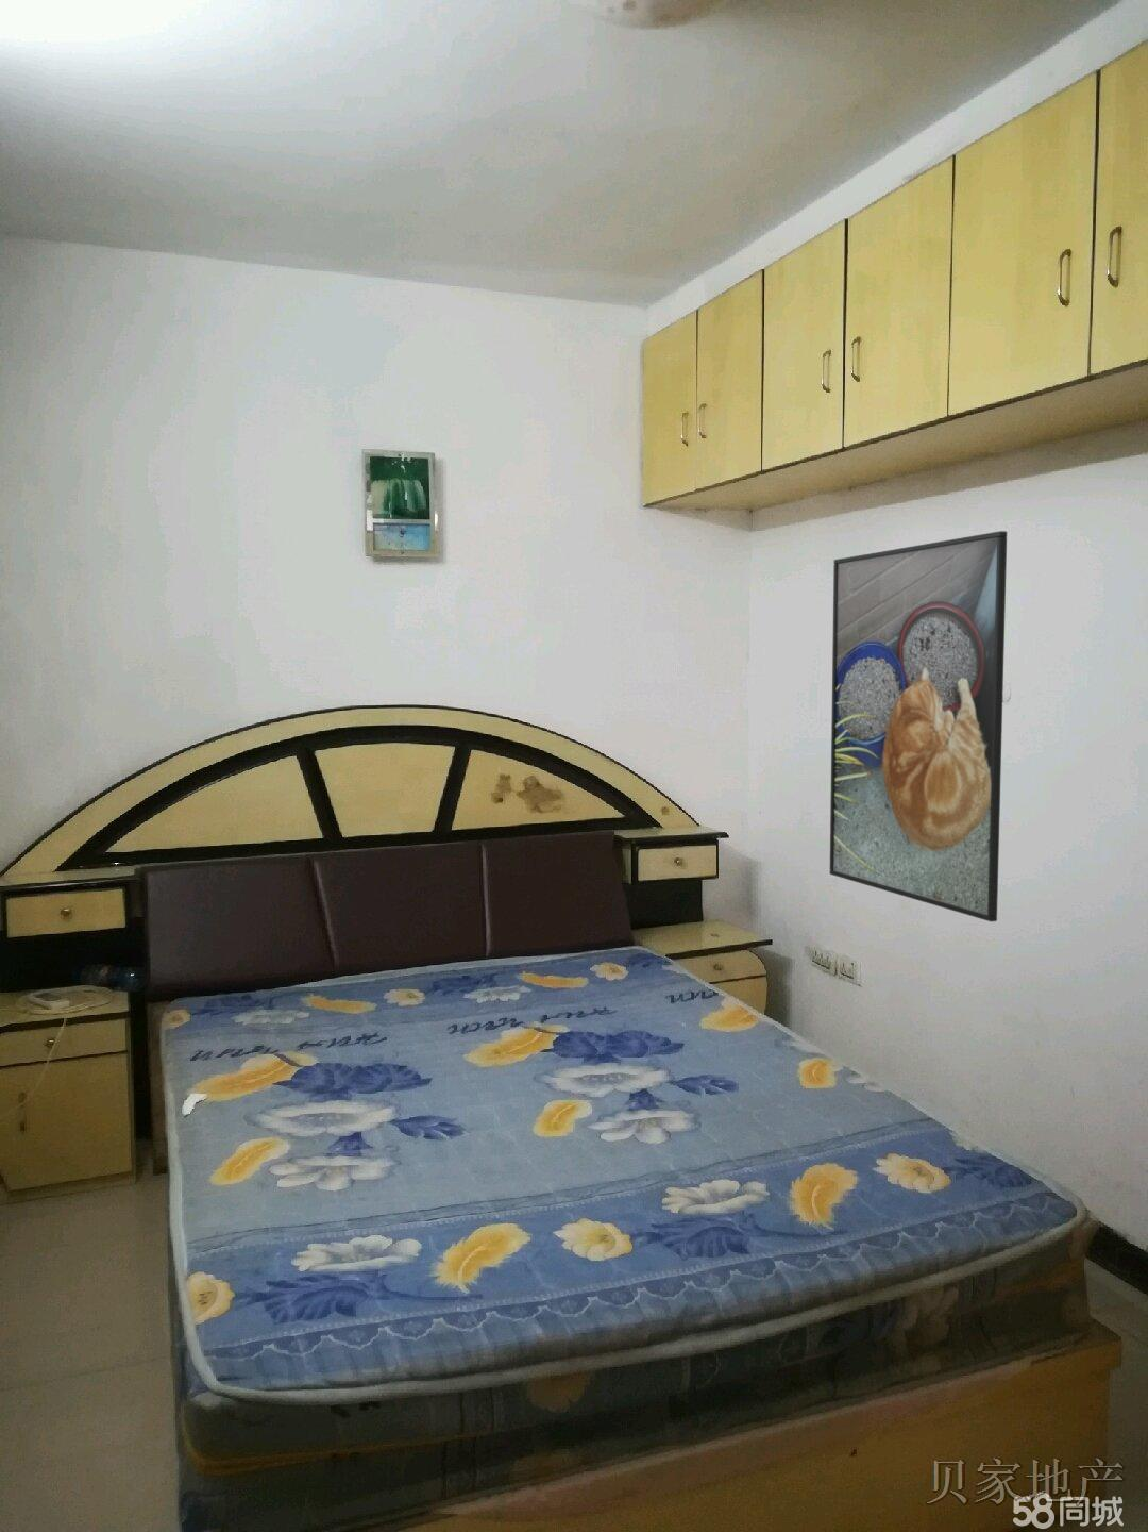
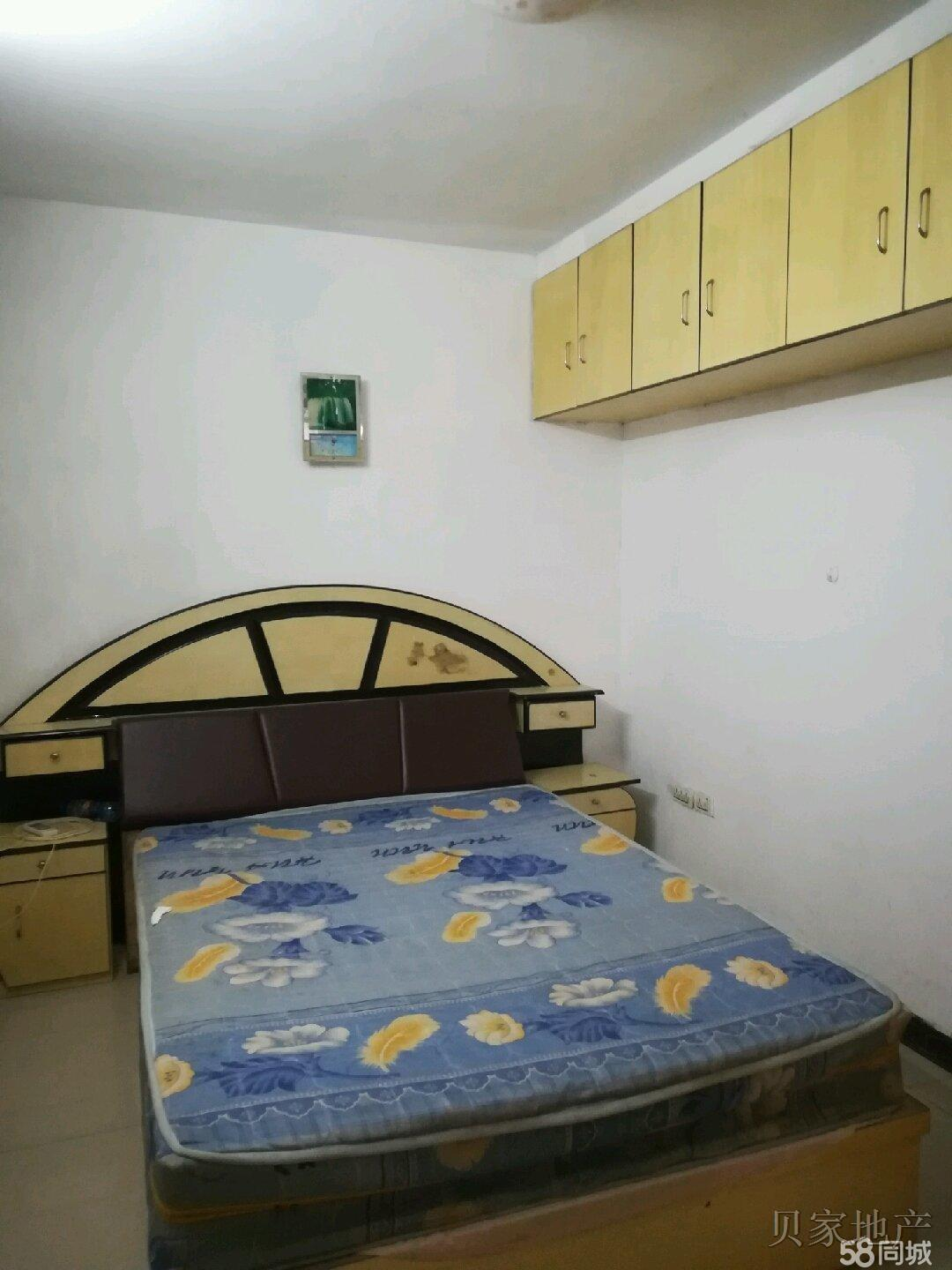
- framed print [830,530,1008,923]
